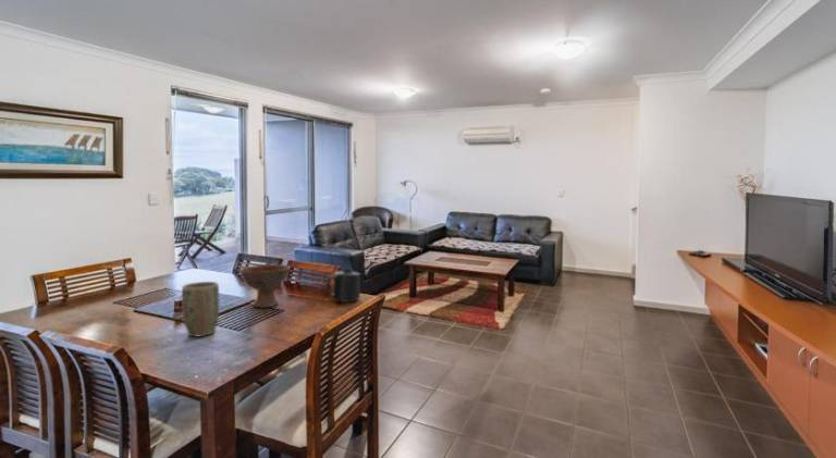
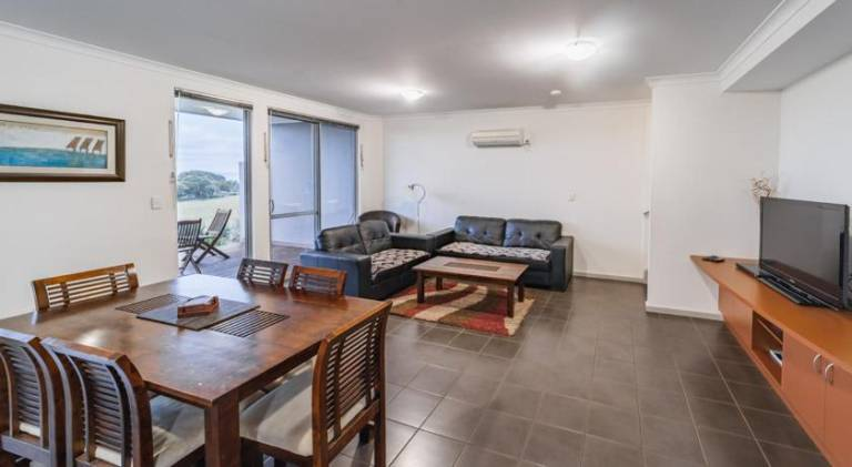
- plant pot [181,281,221,337]
- mug [323,268,361,304]
- bowl [237,263,292,308]
